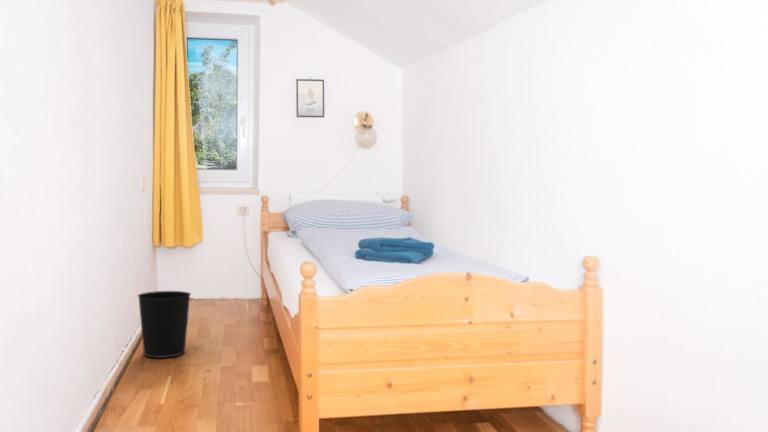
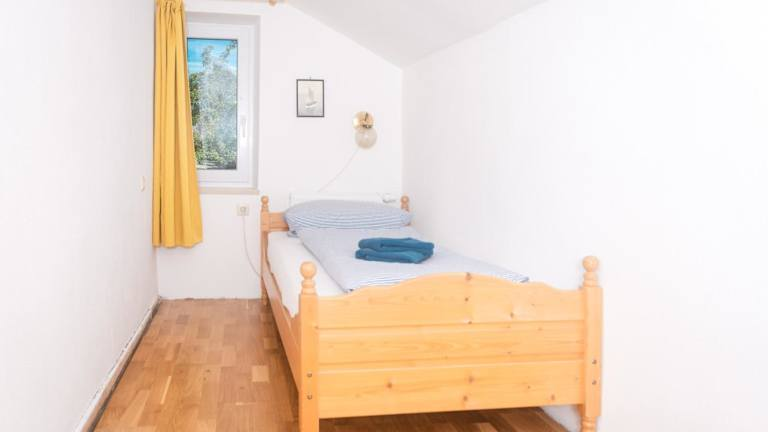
- wastebasket [137,290,192,359]
